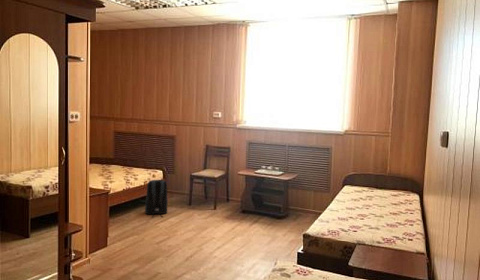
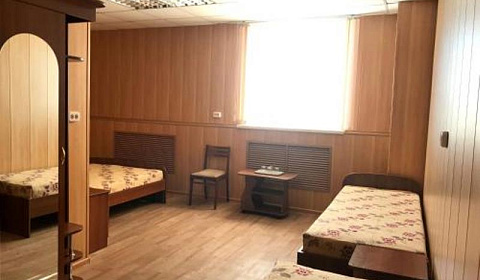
- backpack [144,179,168,218]
